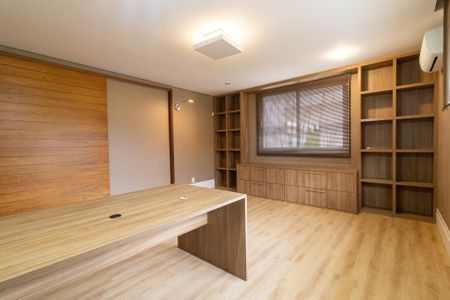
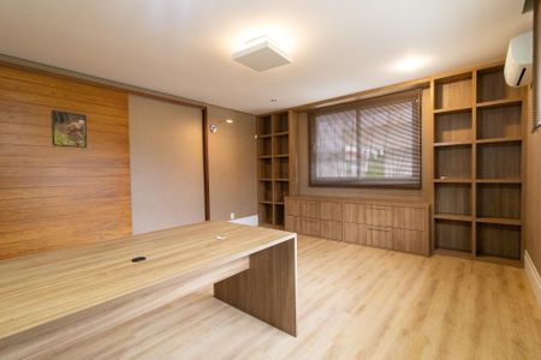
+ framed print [50,109,88,149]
